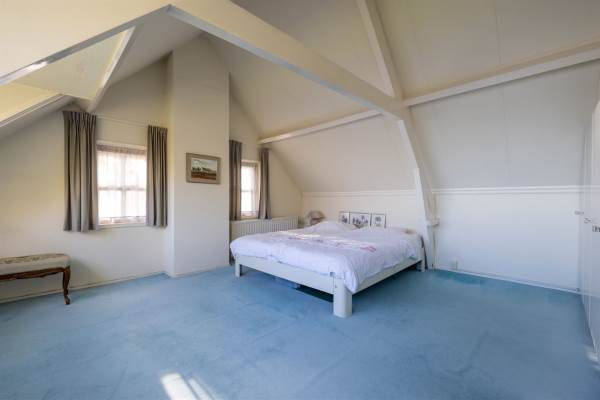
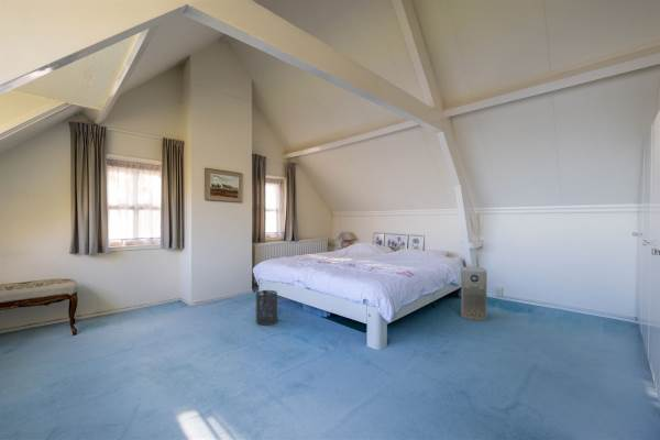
+ trash can [254,289,278,327]
+ air purifier [460,265,487,321]
